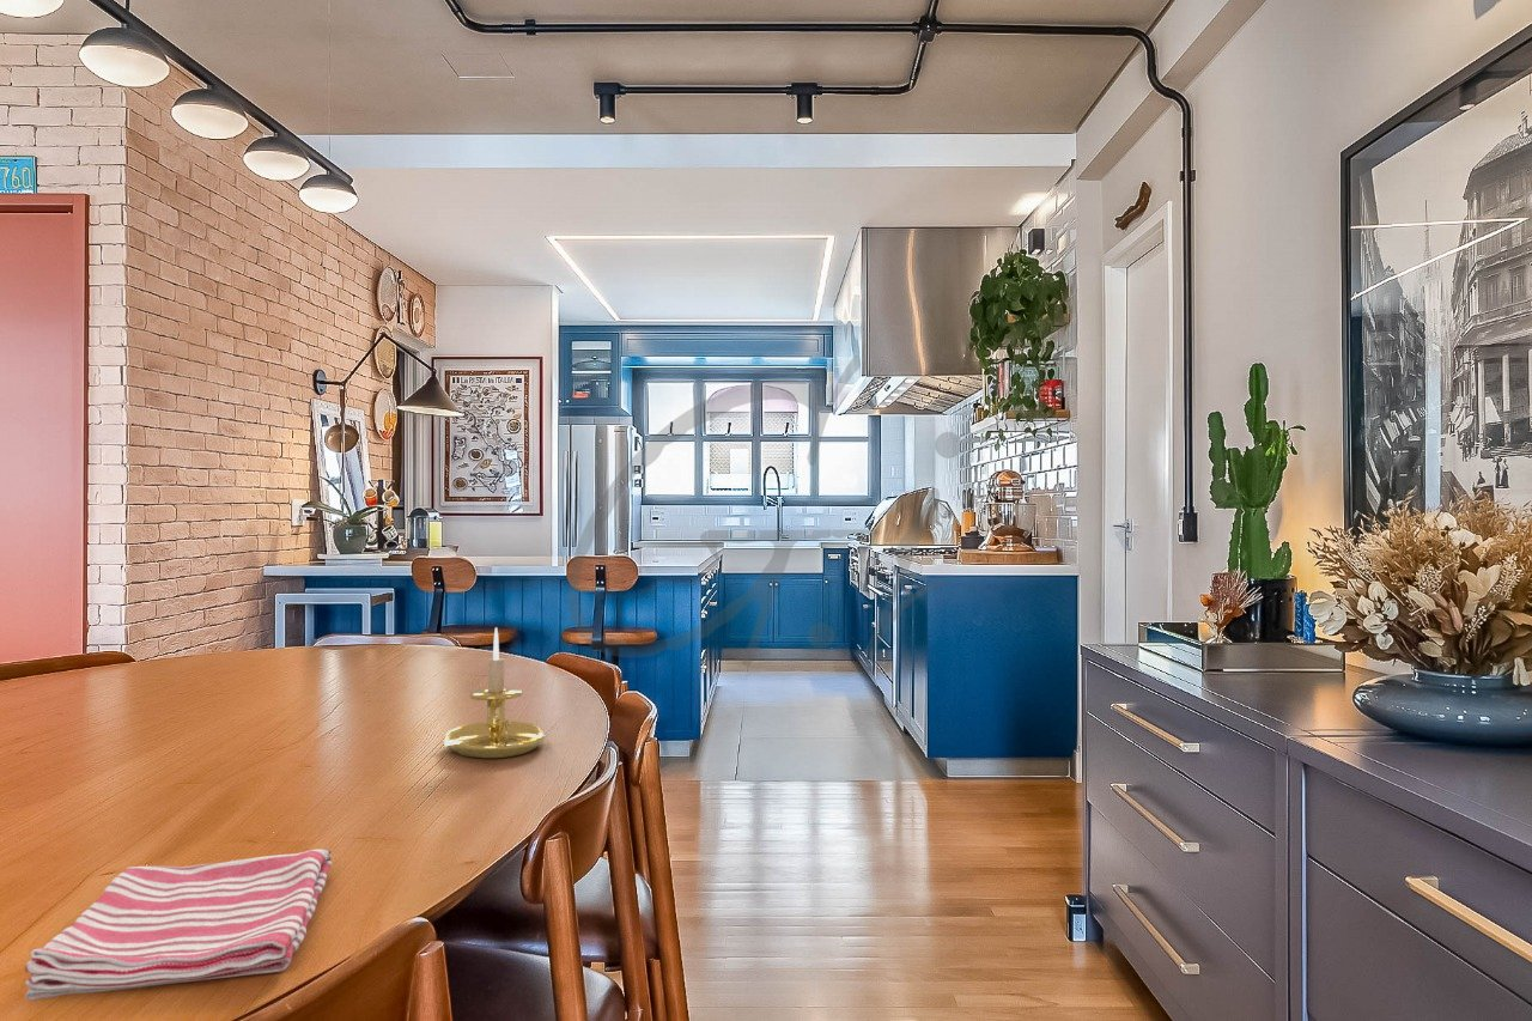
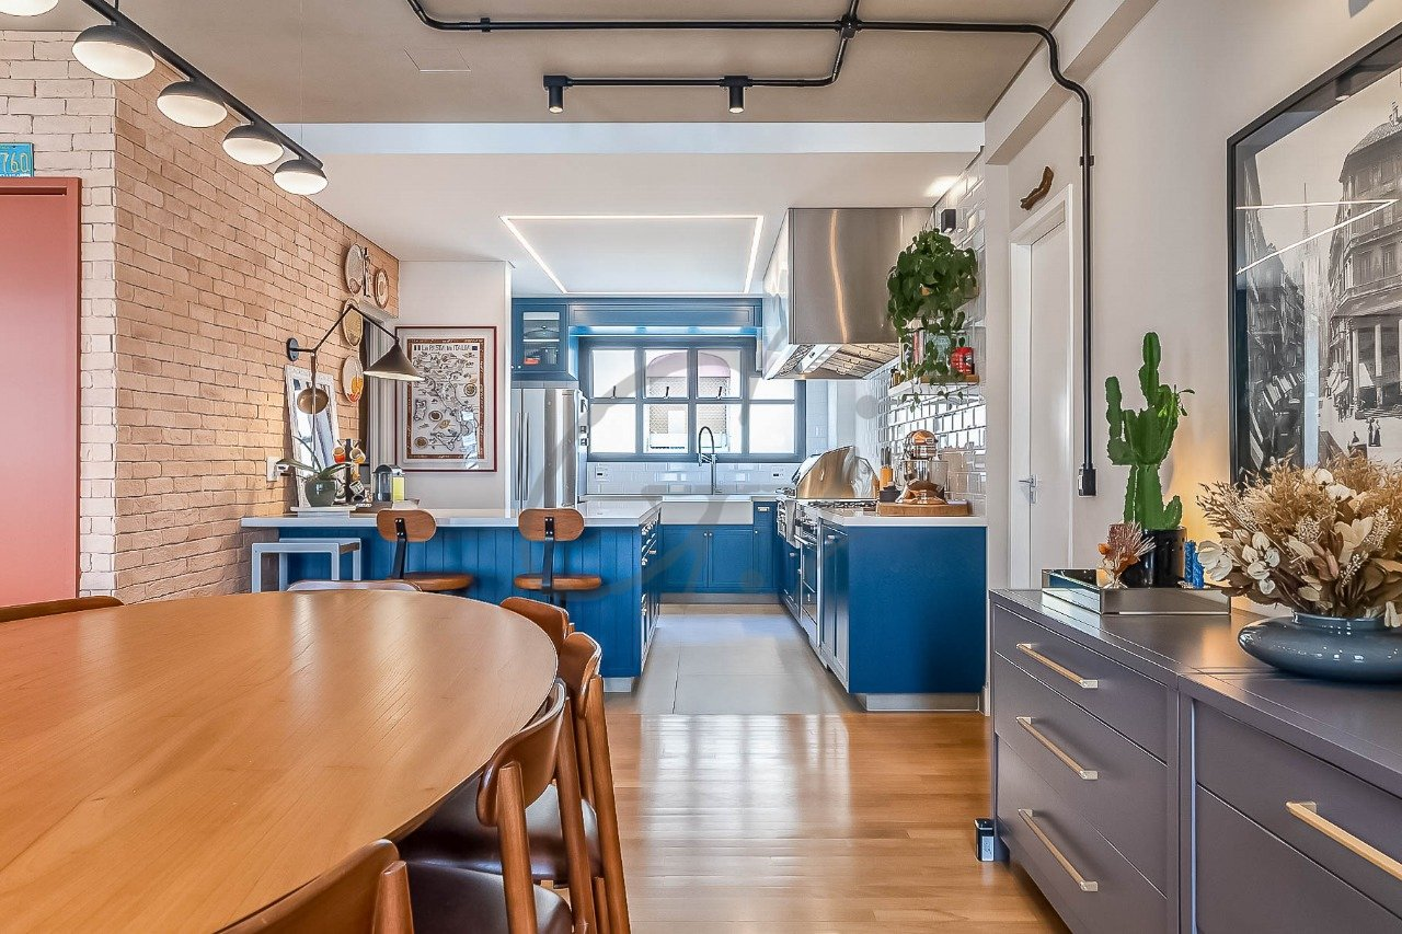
- dish towel [24,849,333,1001]
- candle holder [443,626,547,759]
